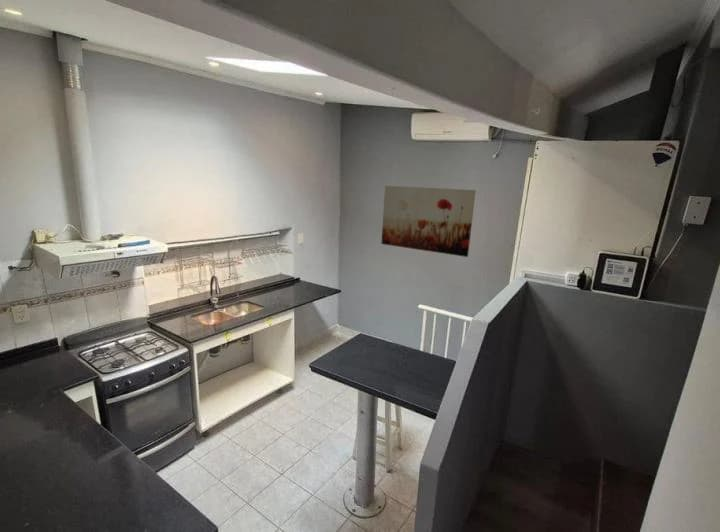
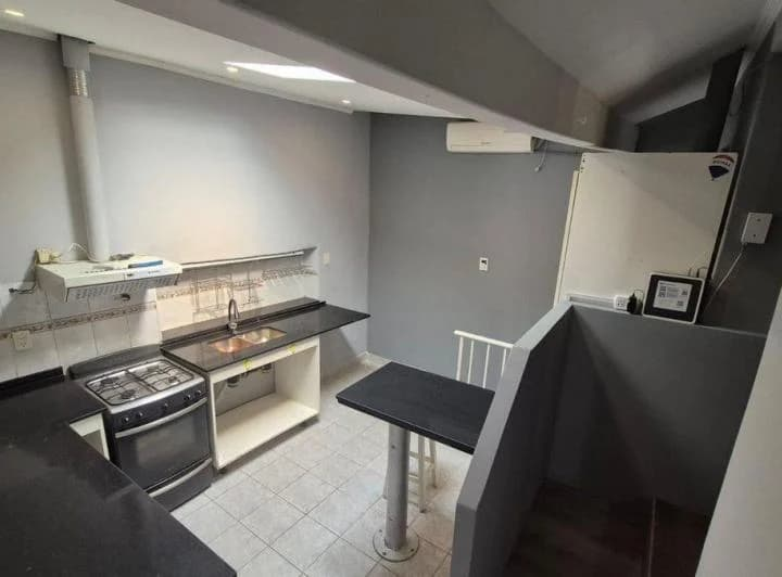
- wall art [380,185,477,258]
